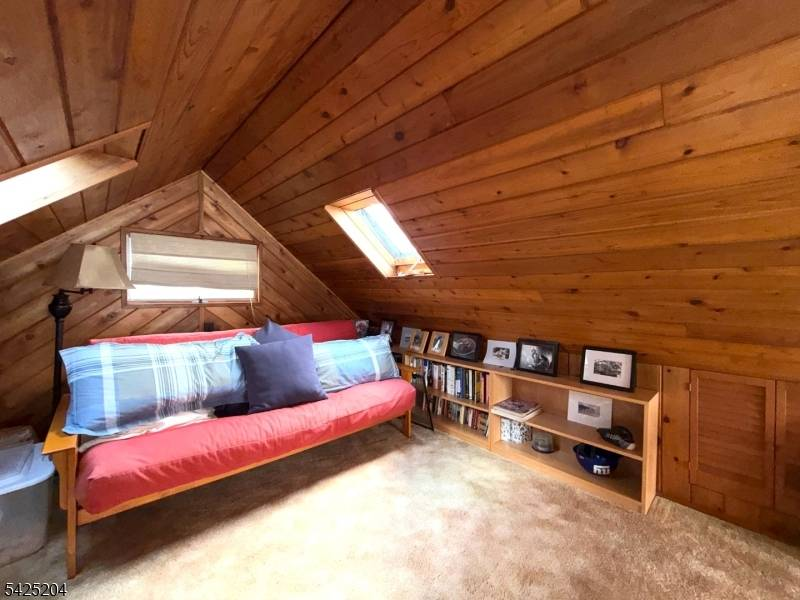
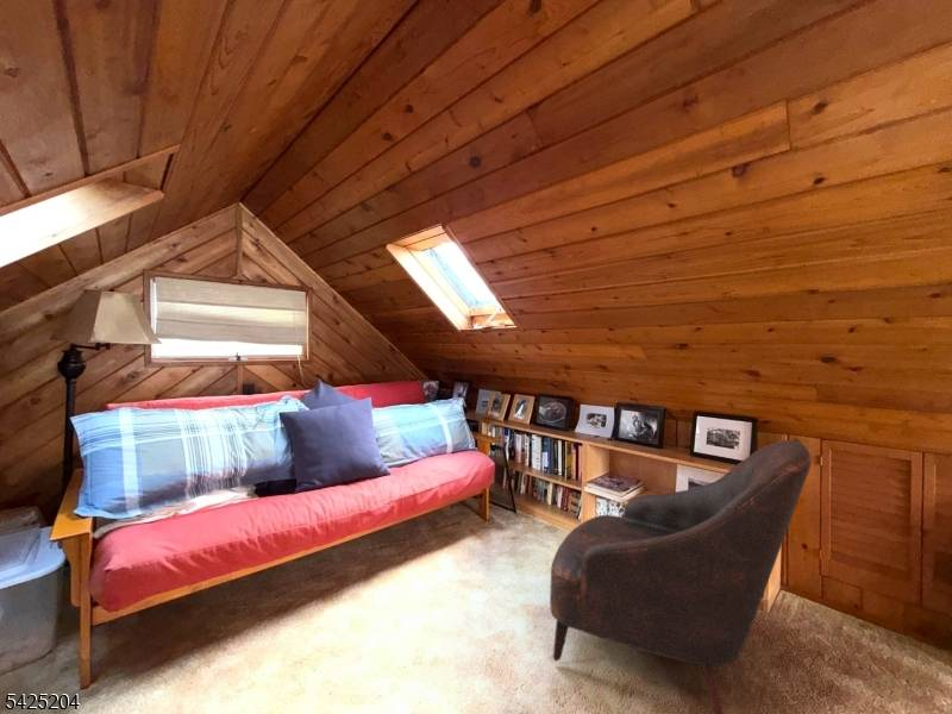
+ armchair [549,439,813,714]
